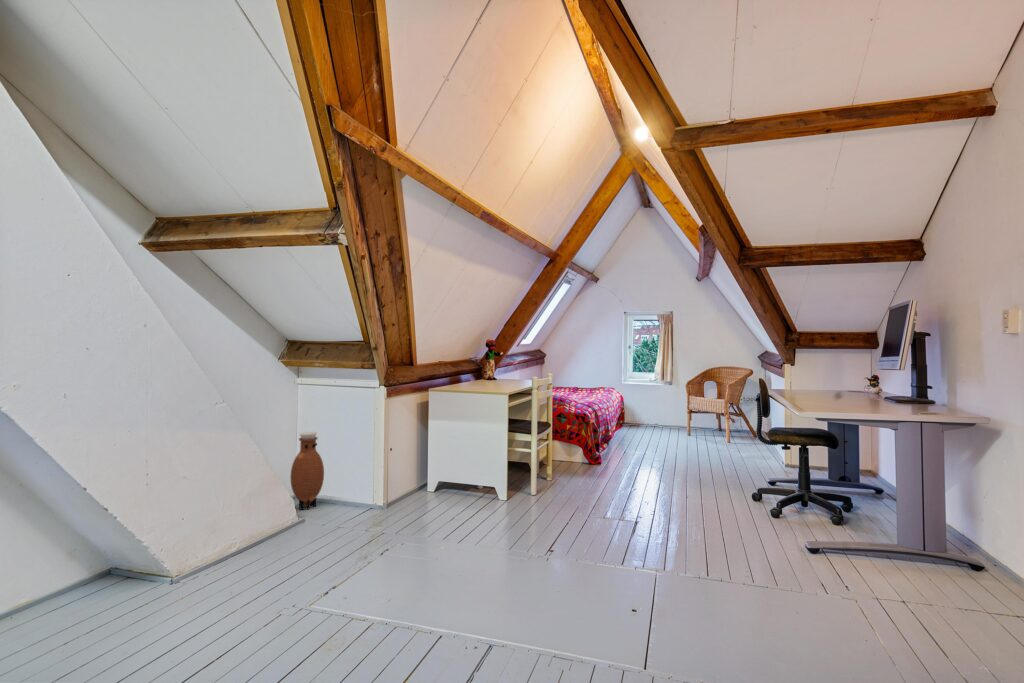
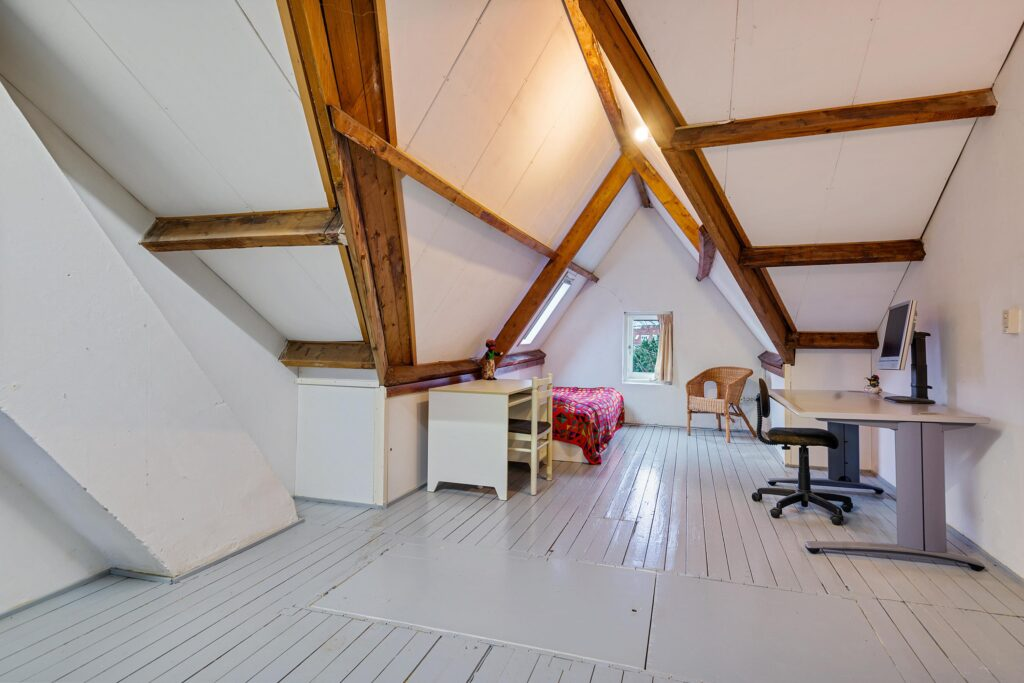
- vase [289,431,325,511]
